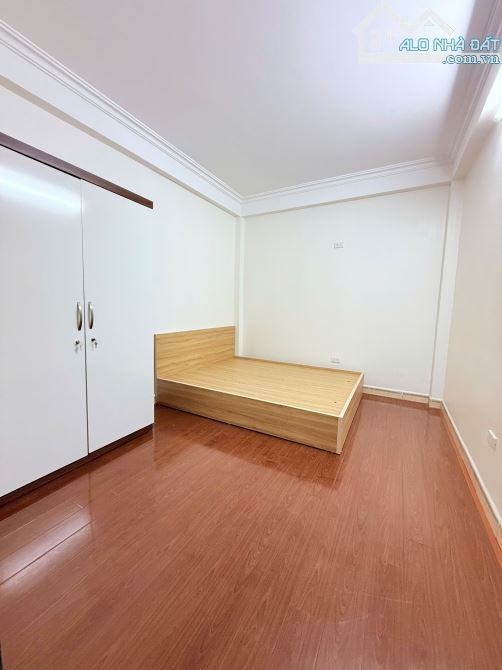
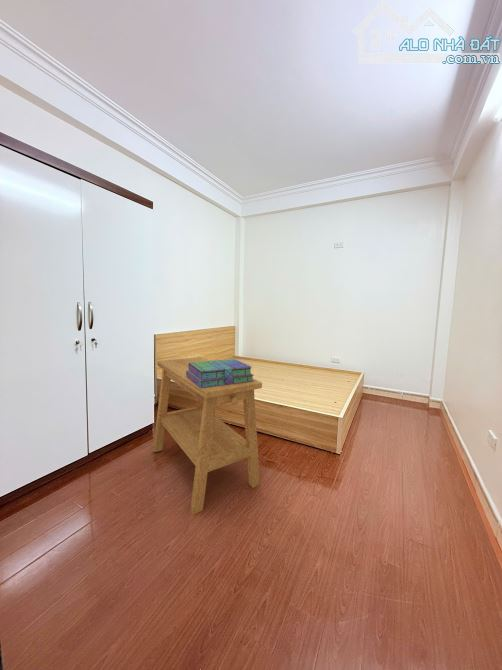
+ side table [152,356,263,516]
+ stack of books [186,358,255,388]
